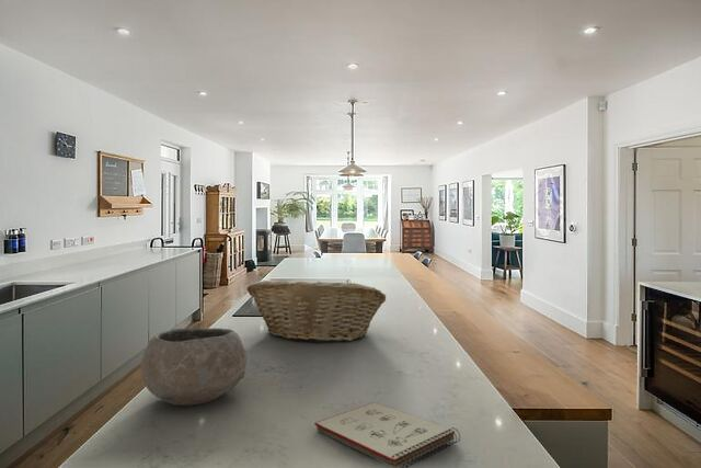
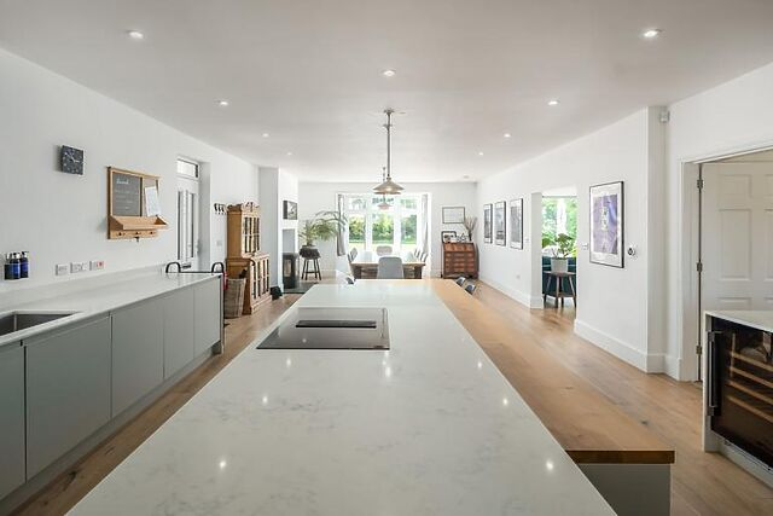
- fruit basket [246,279,387,343]
- bowl [140,327,248,407]
- notepad [313,401,461,468]
